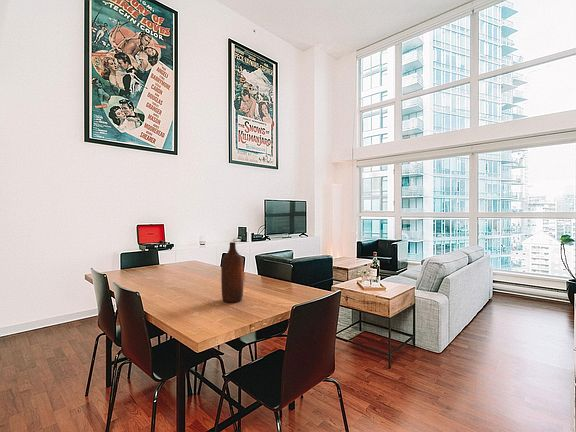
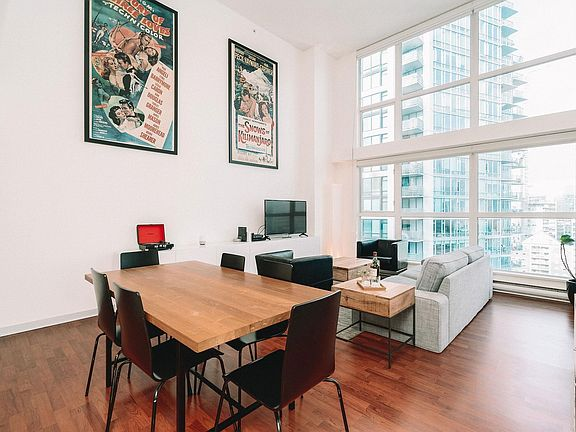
- bottle [220,241,244,303]
